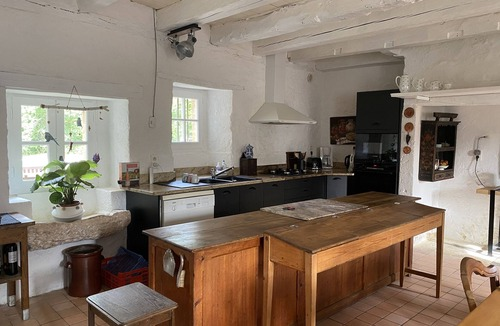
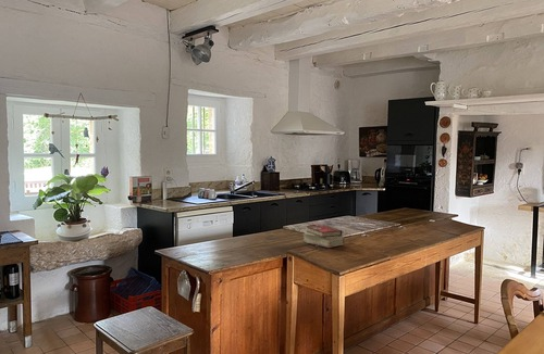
+ book [302,224,345,249]
